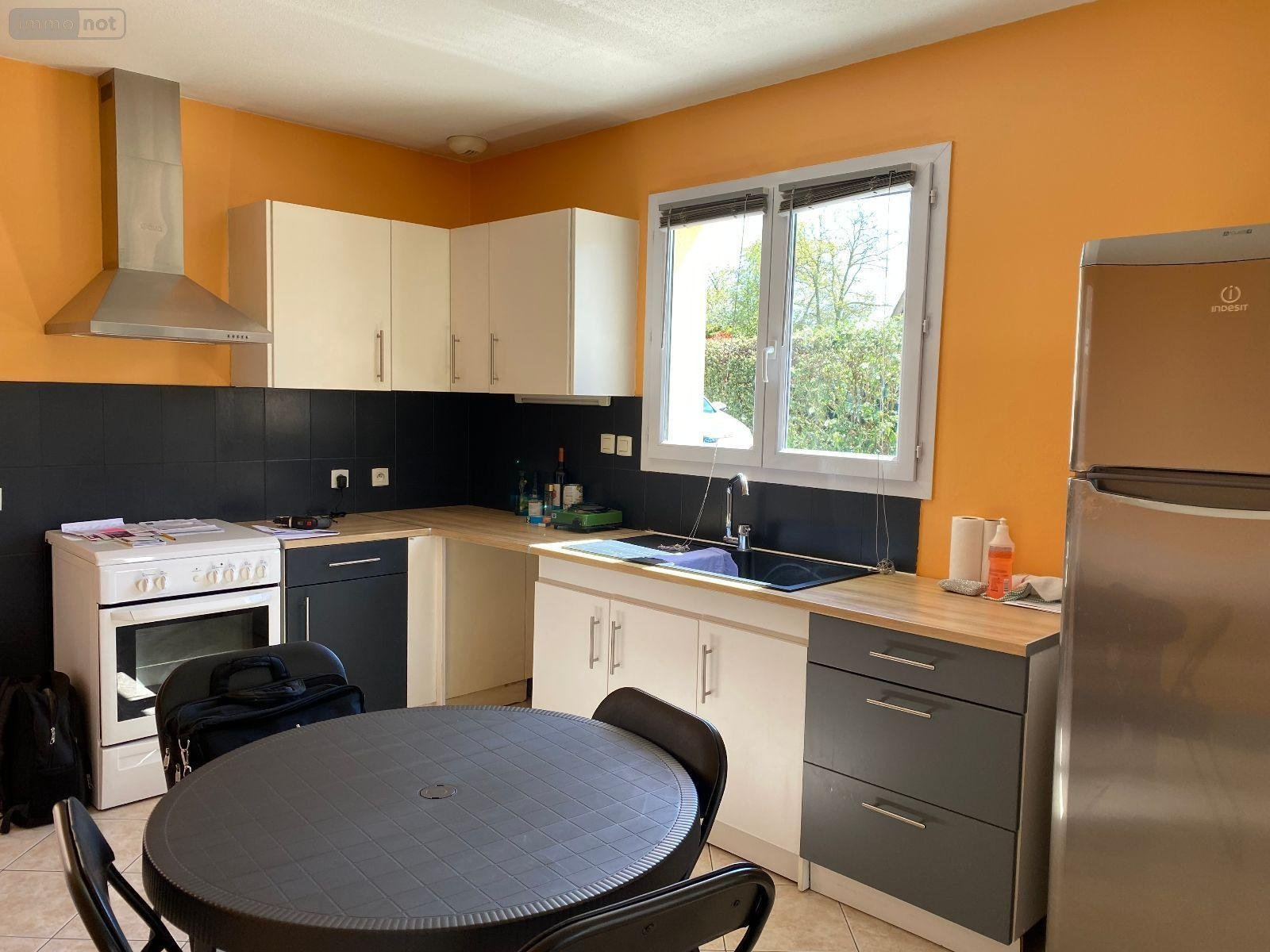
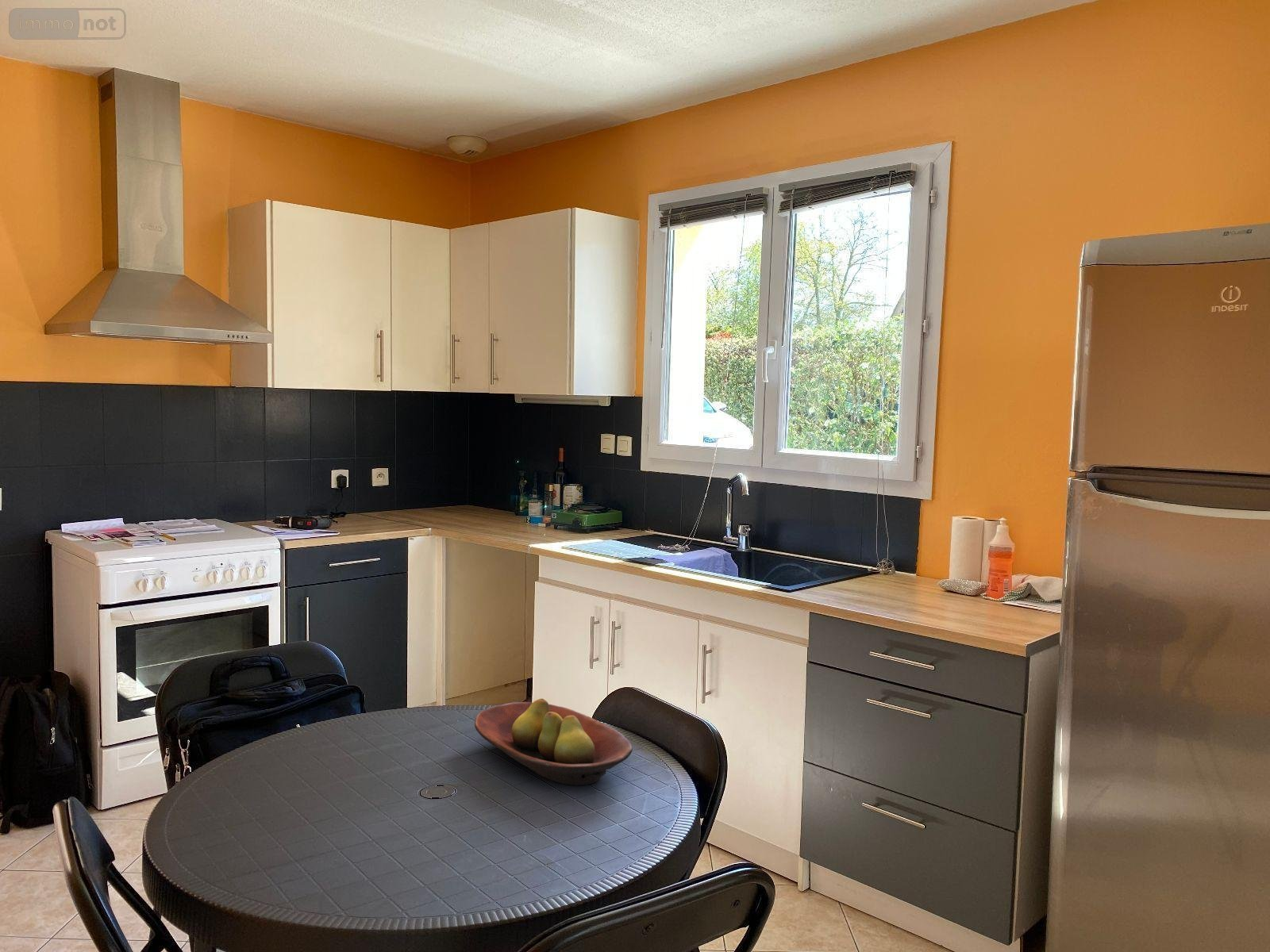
+ fruit bowl [474,698,633,786]
